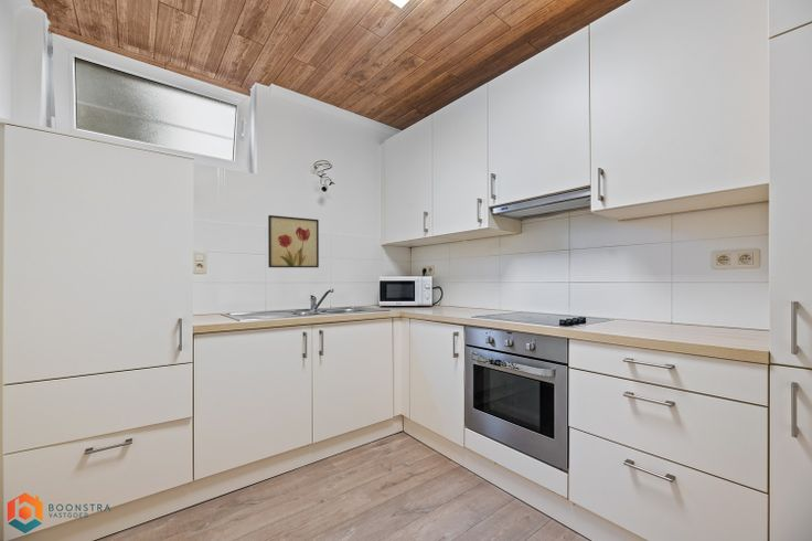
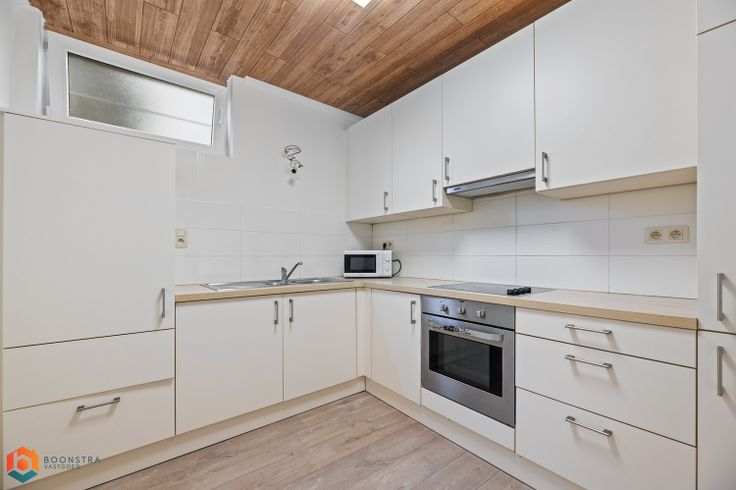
- wall art [267,214,320,268]
